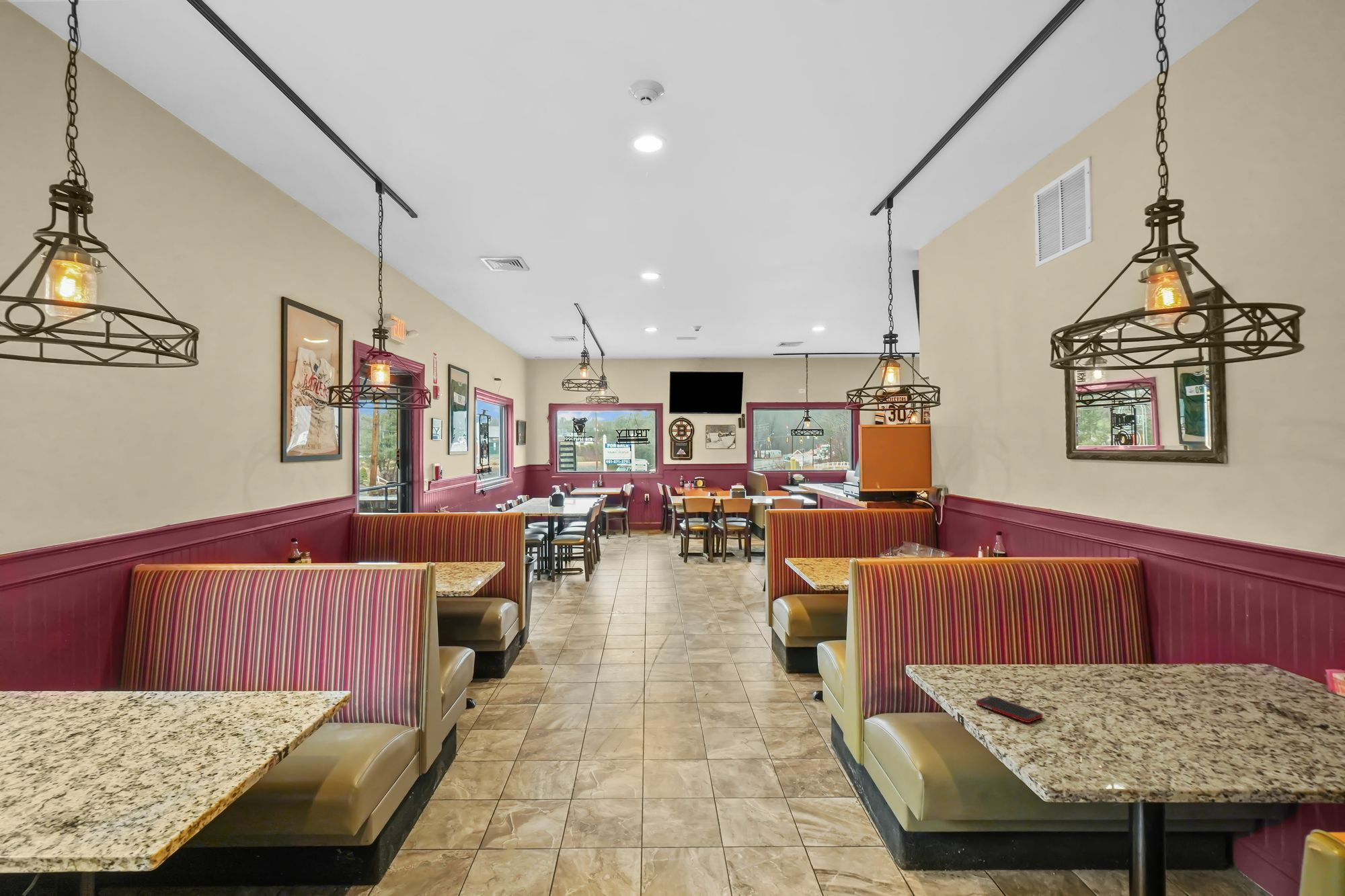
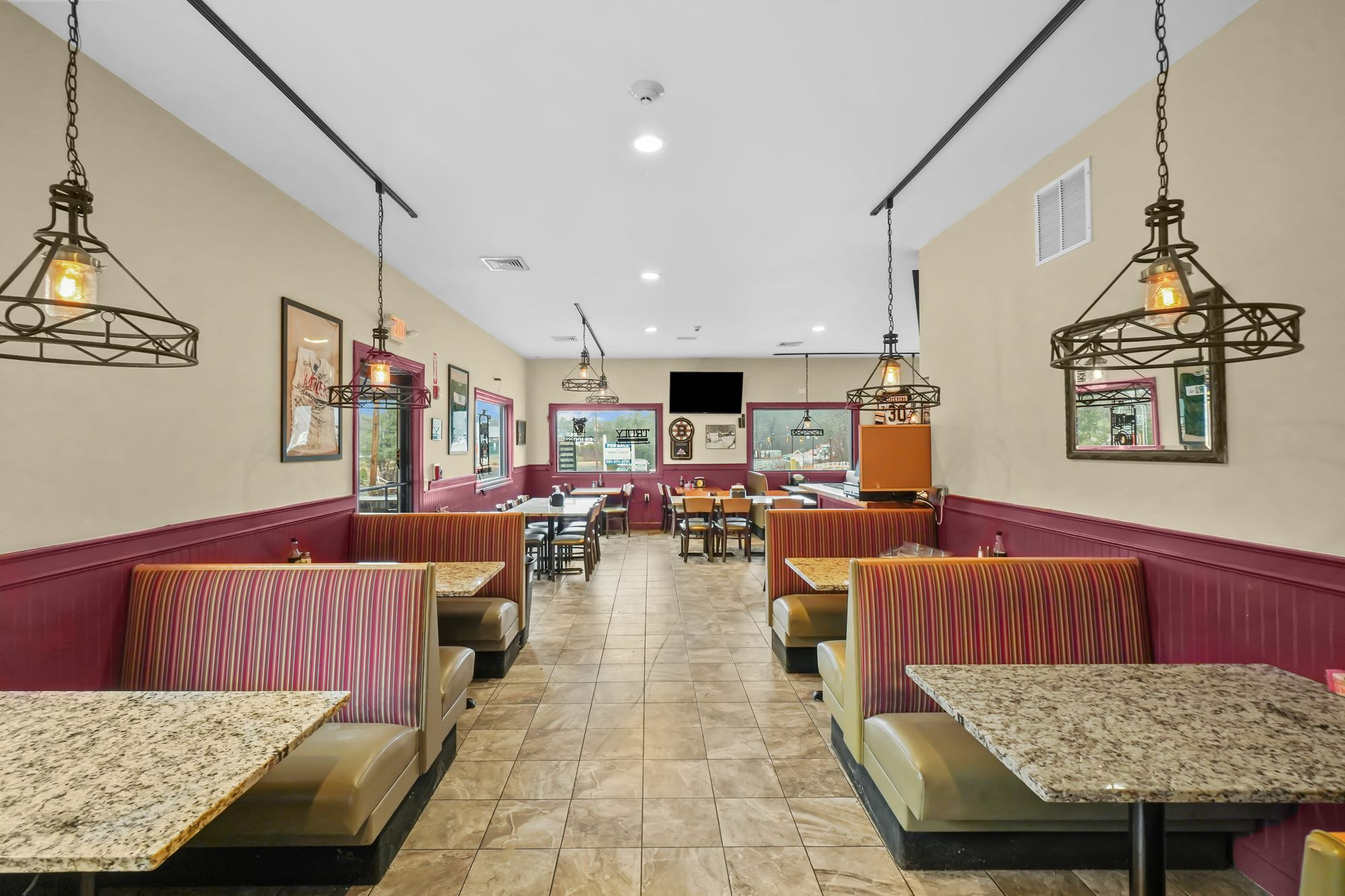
- cell phone [975,695,1044,723]
